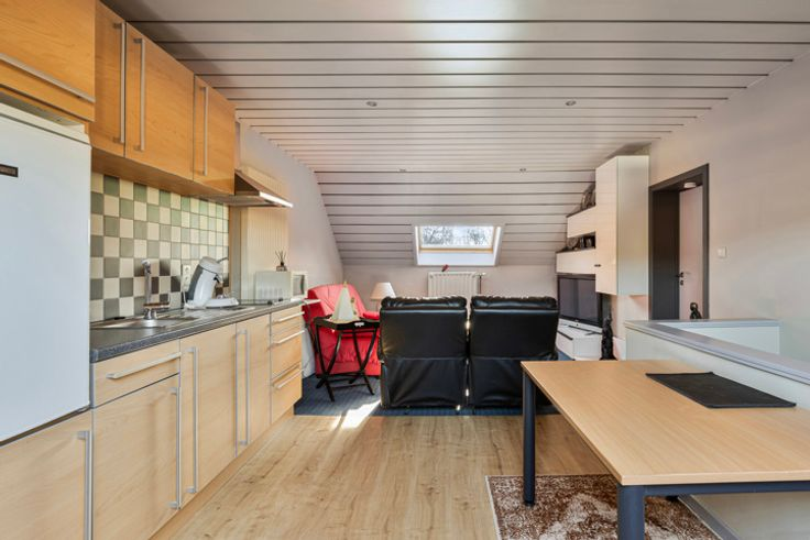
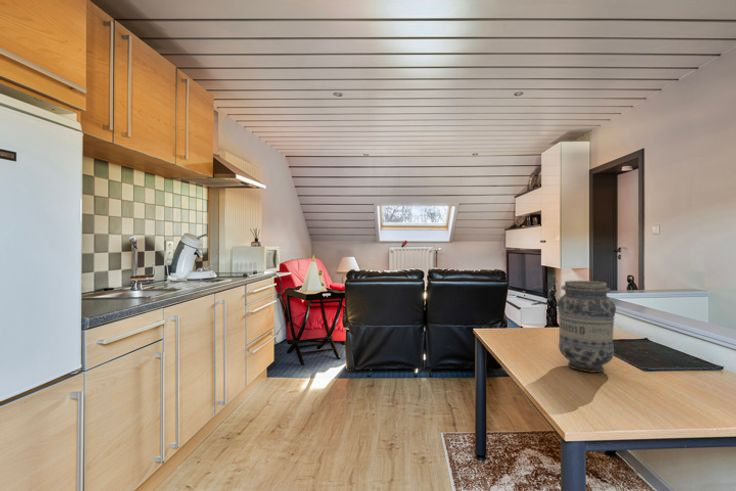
+ vase [556,280,617,374]
